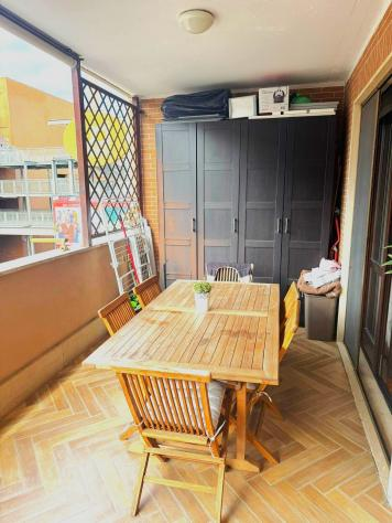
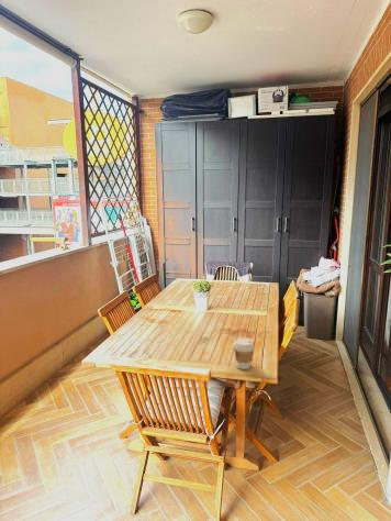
+ coffee cup [233,337,255,370]
